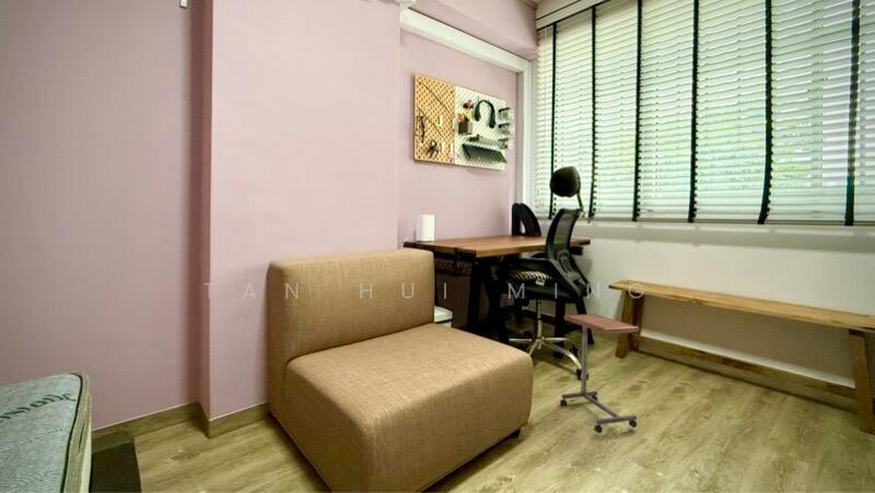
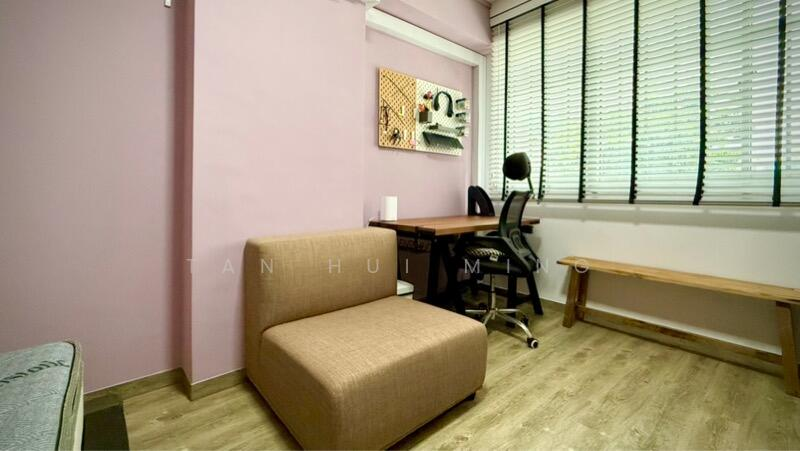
- side table [559,313,640,434]
